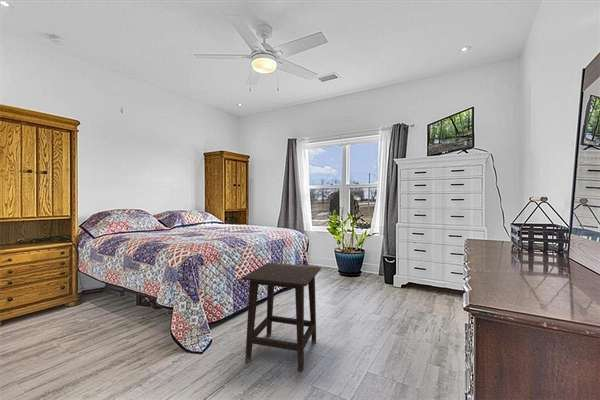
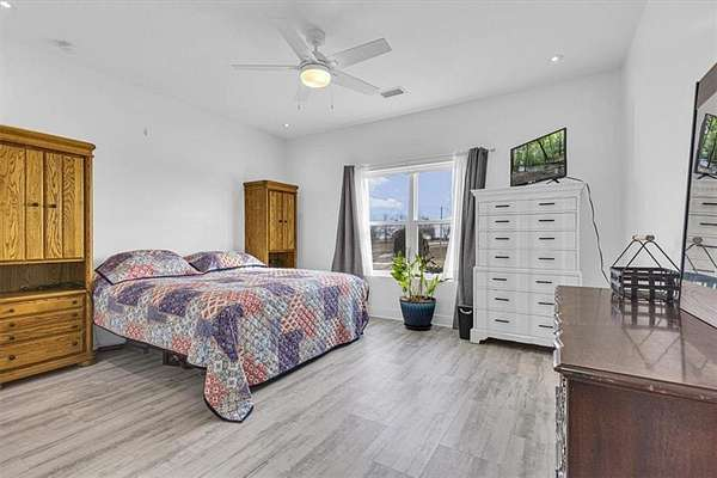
- side table [241,262,322,372]
